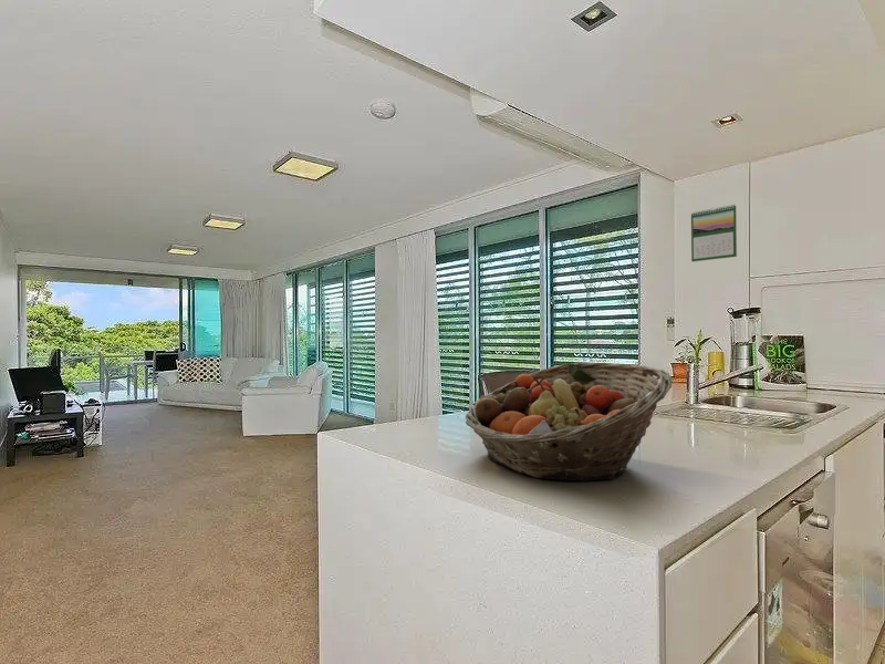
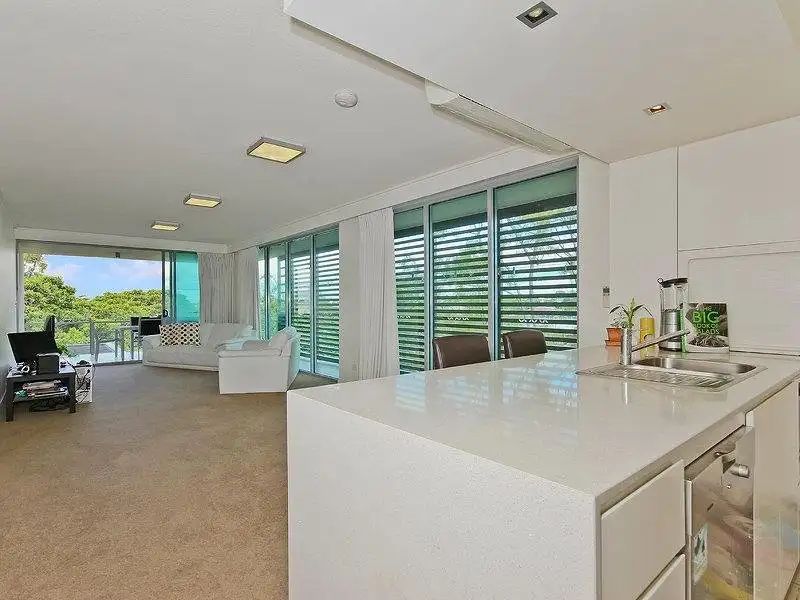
- fruit basket [465,362,674,483]
- calendar [690,204,738,262]
